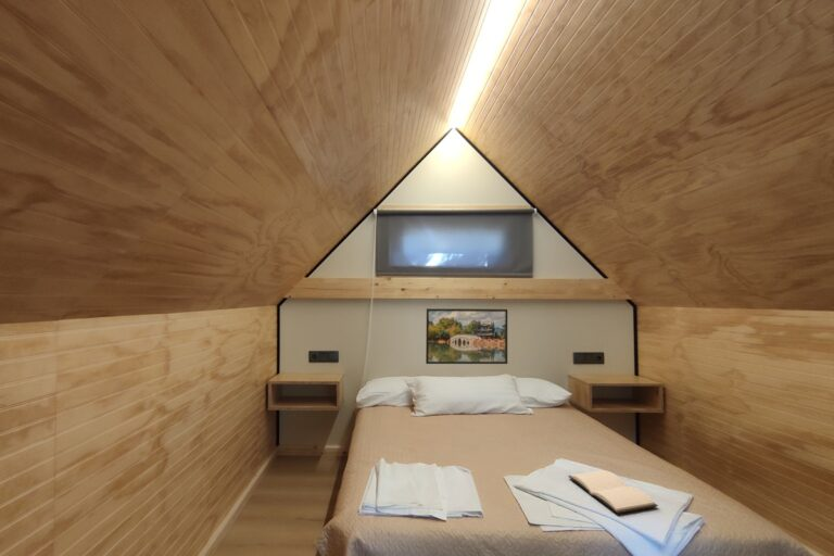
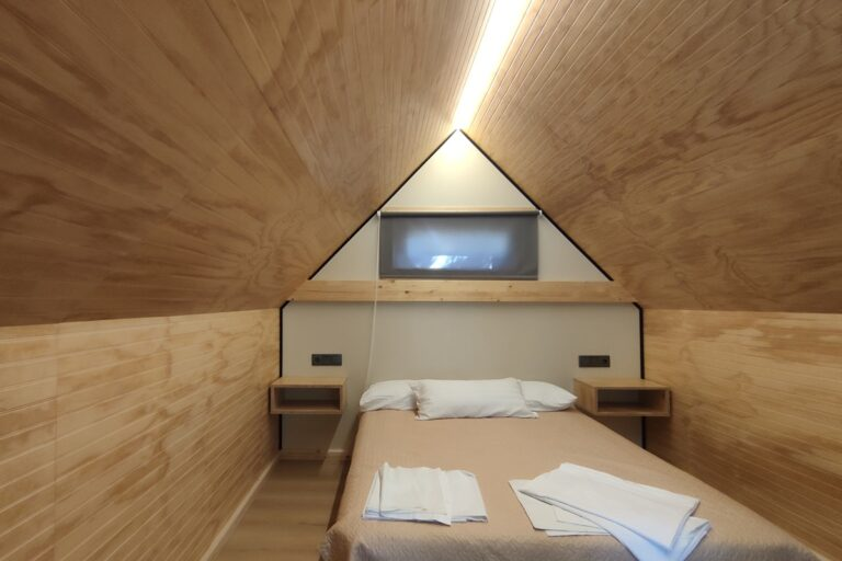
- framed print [425,307,508,365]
- book [567,469,659,515]
